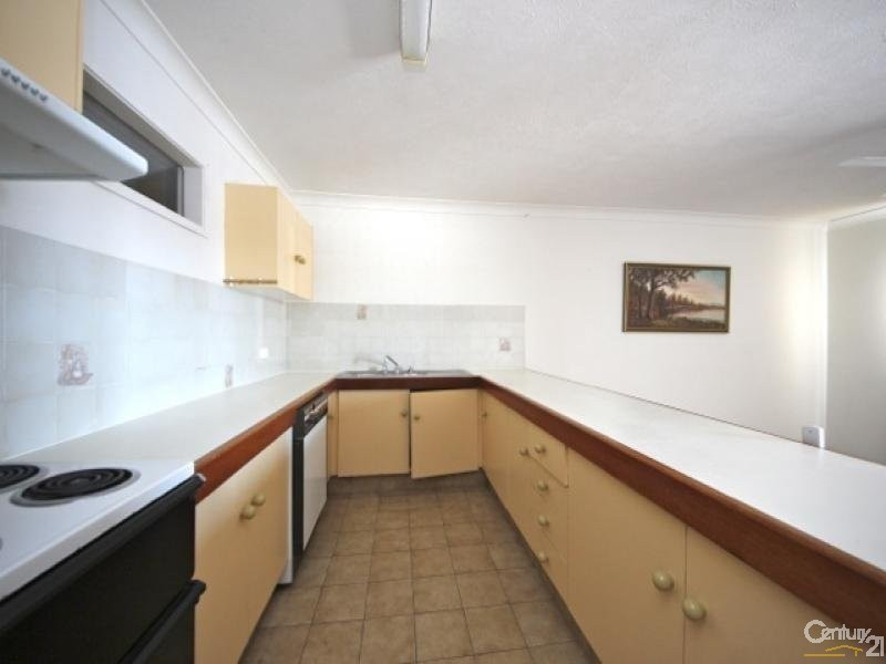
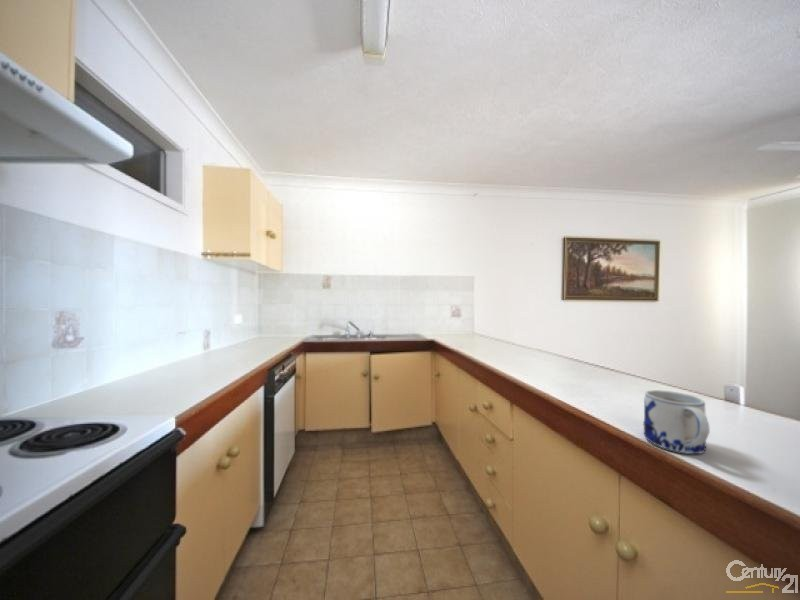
+ mug [642,389,711,455]
